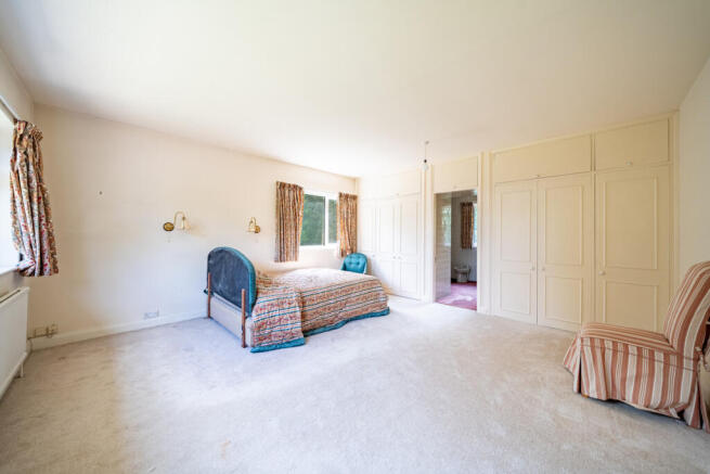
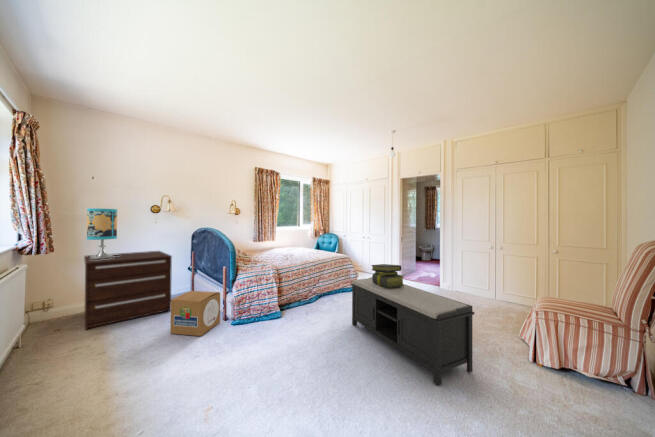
+ cardboard box [170,290,221,337]
+ bench [350,276,476,386]
+ stack of books [370,263,405,288]
+ dresser [83,250,173,331]
+ table lamp [86,207,120,260]
